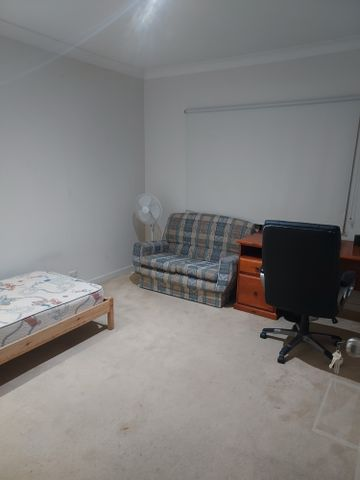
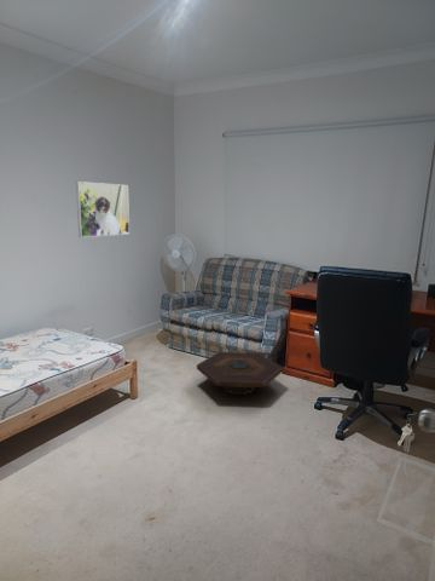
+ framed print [75,180,130,238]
+ side table [196,351,284,396]
